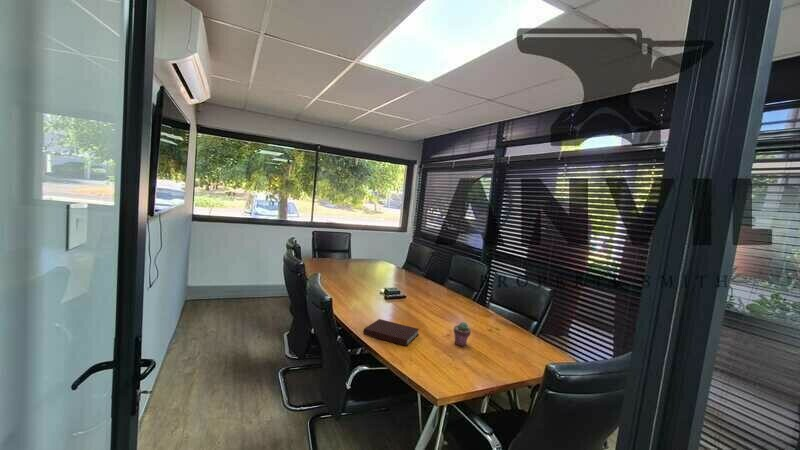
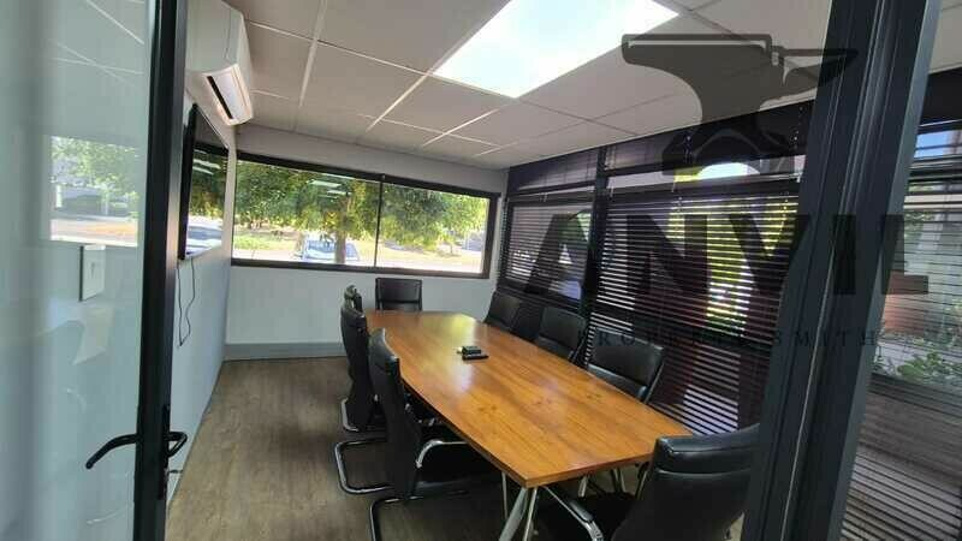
- notebook [362,318,420,347]
- potted succulent [453,321,472,347]
